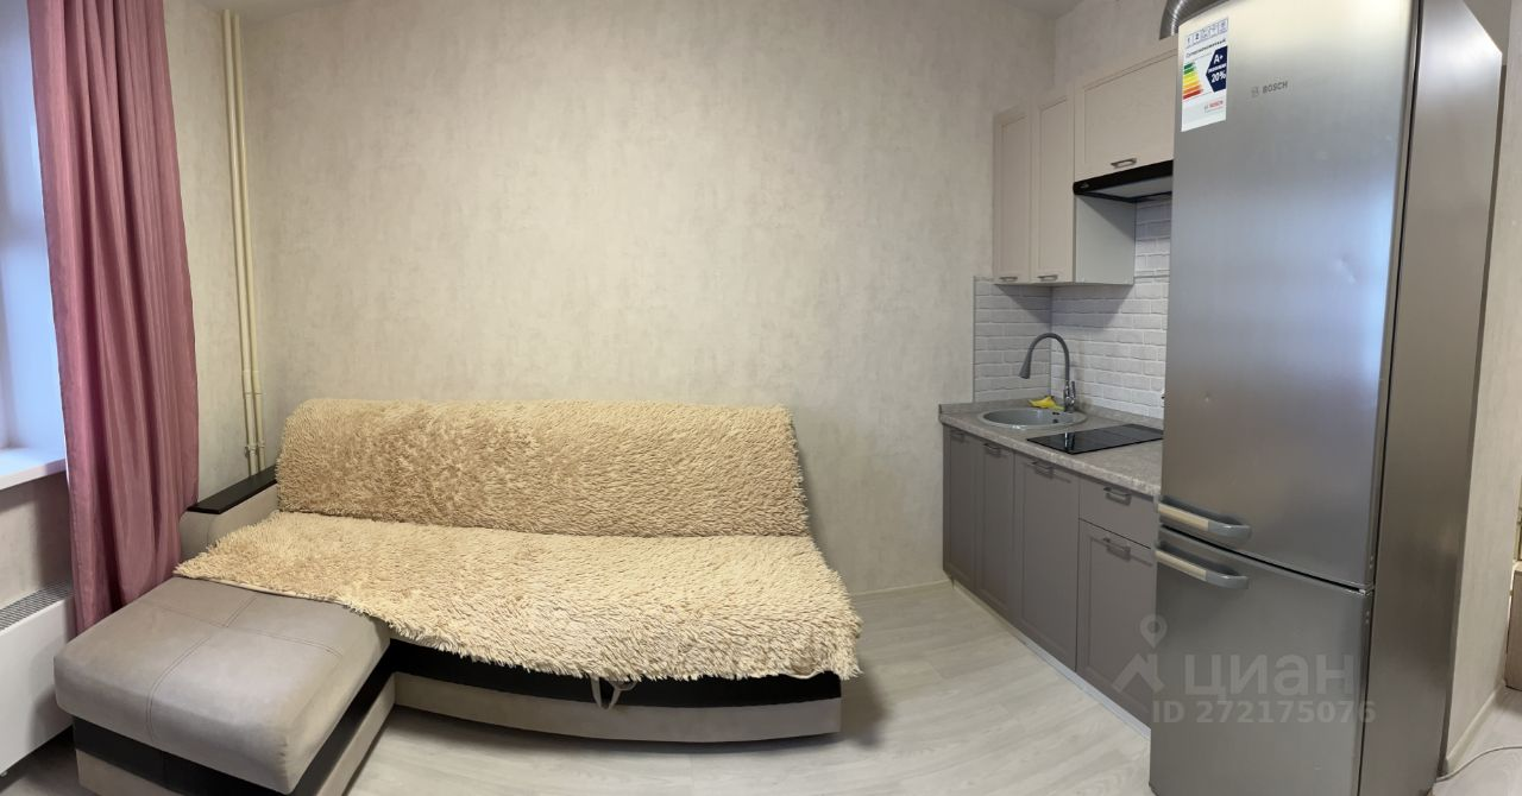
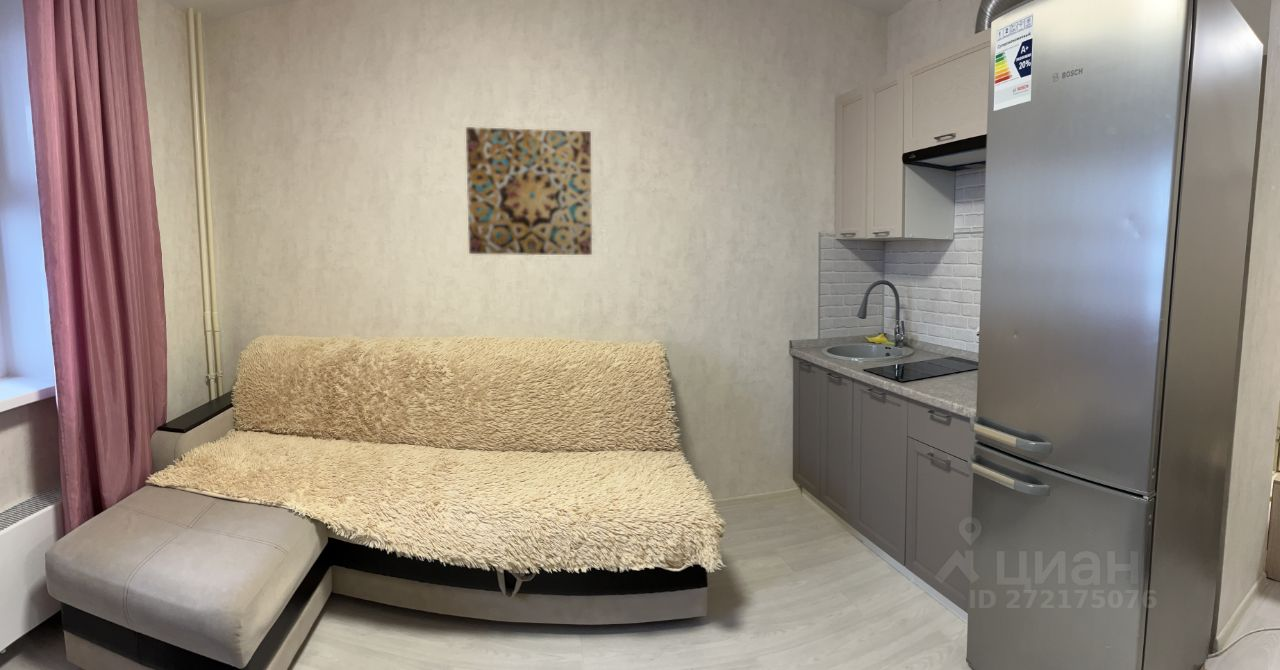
+ wall art [465,126,593,256]
